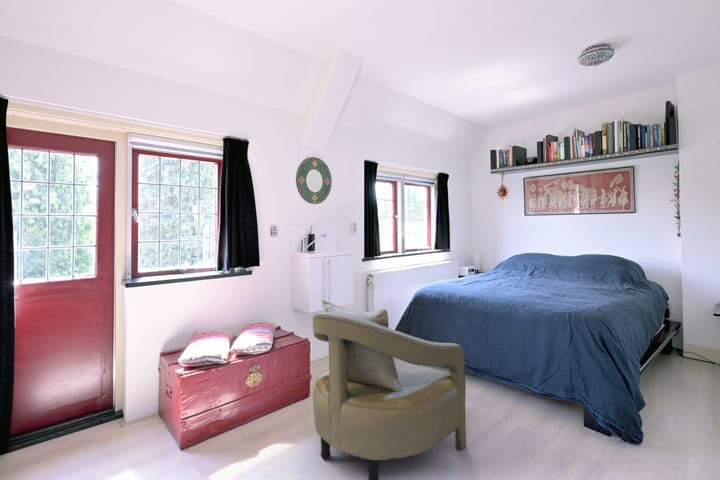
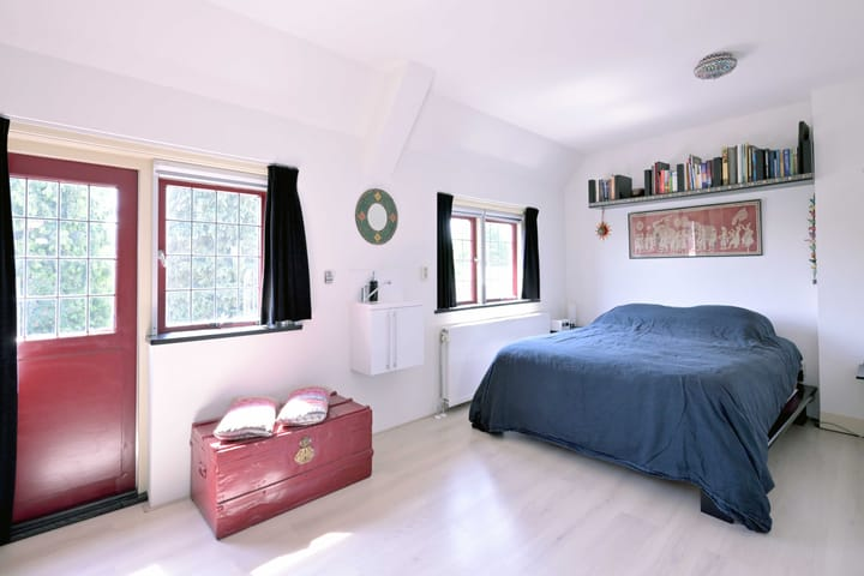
- armchair [312,299,467,480]
